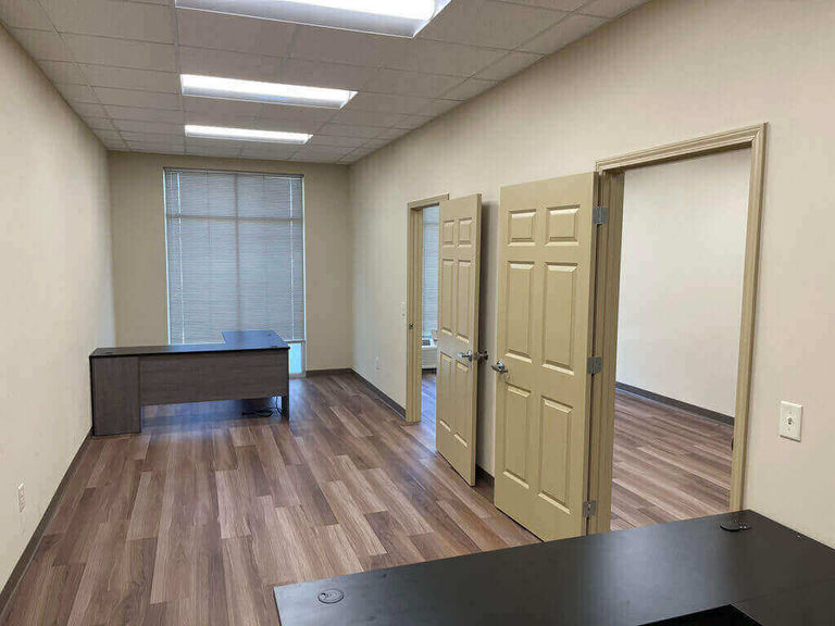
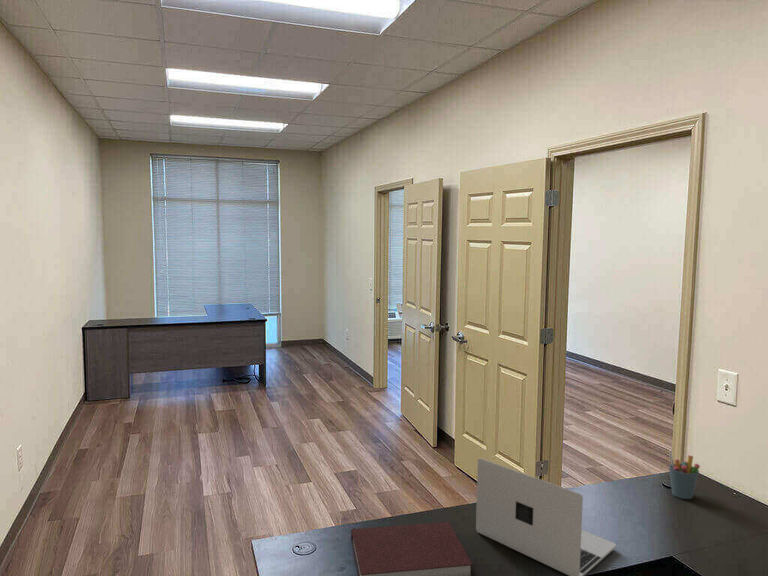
+ pen holder [668,449,701,500]
+ notebook [350,521,474,576]
+ laptop [475,457,617,576]
